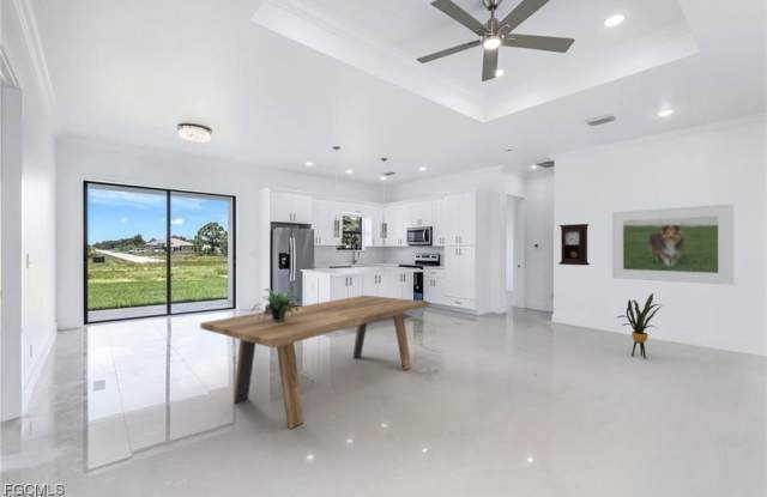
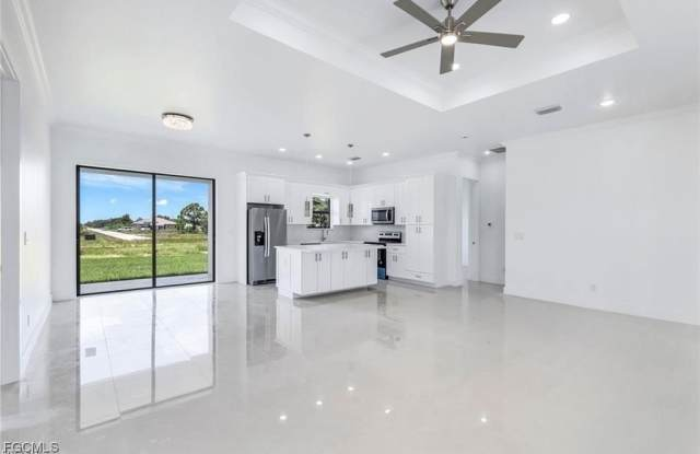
- dining table [199,295,430,430]
- house plant [617,292,668,360]
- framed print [611,202,735,286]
- potted plant [250,287,301,321]
- pendulum clock [558,223,591,266]
